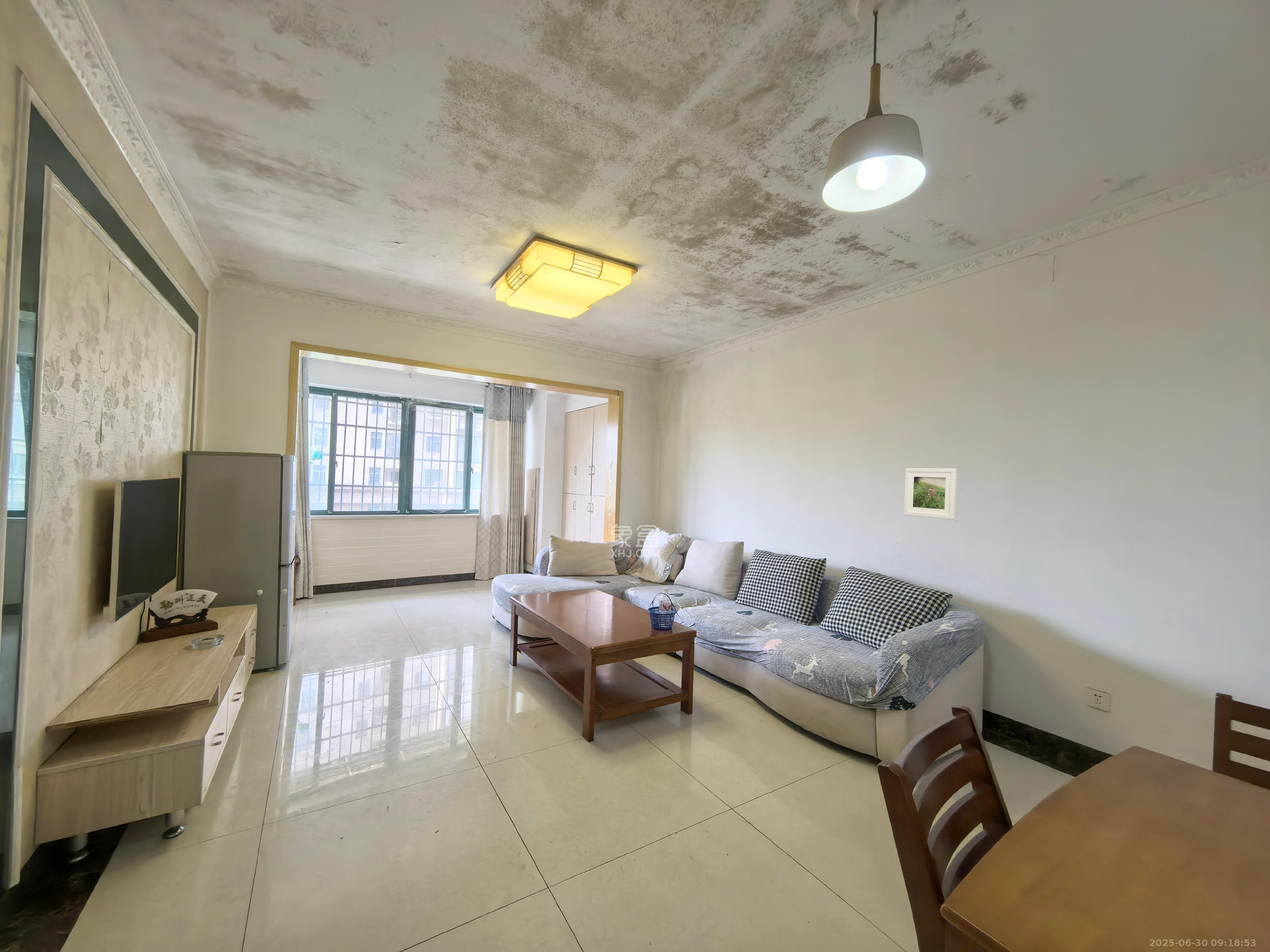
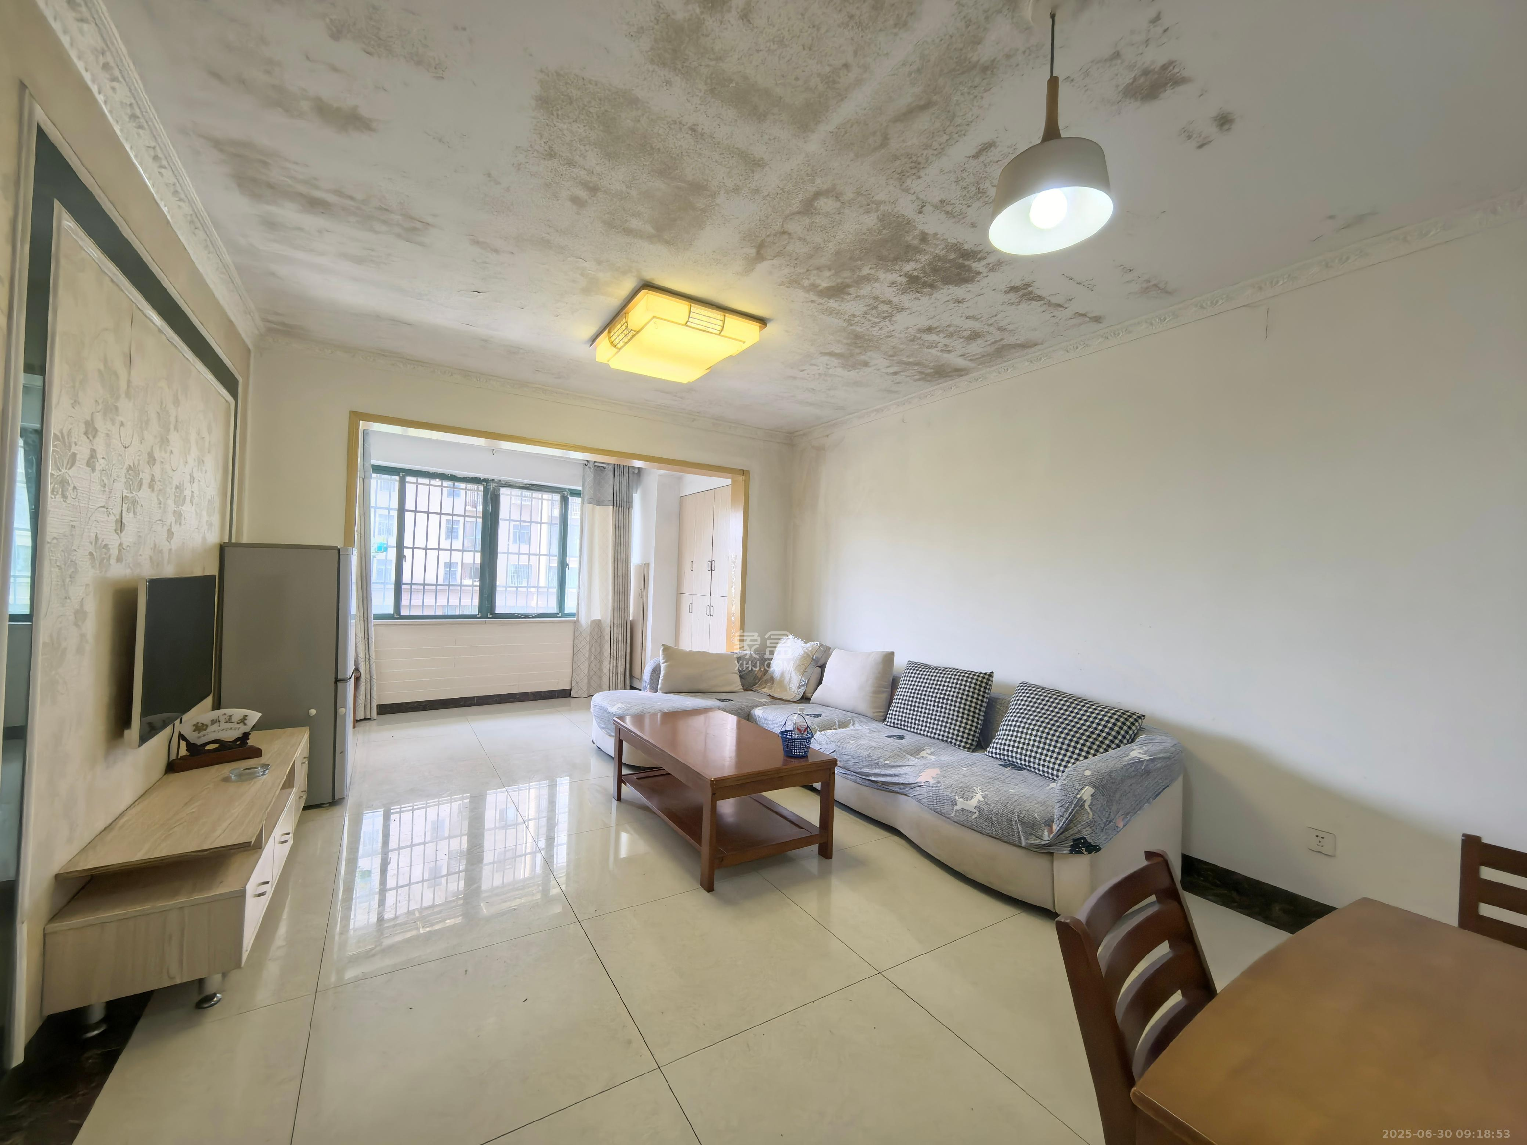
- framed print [904,468,957,520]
